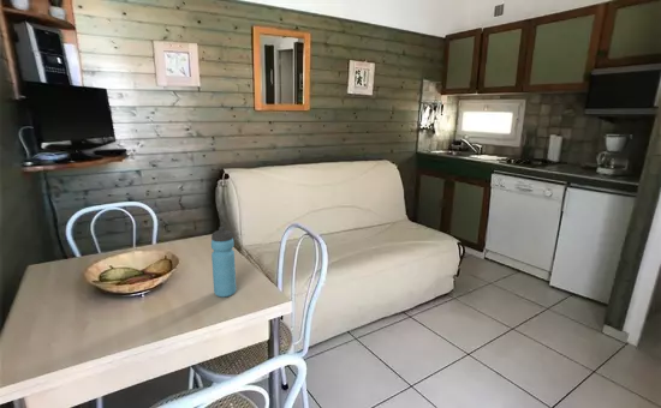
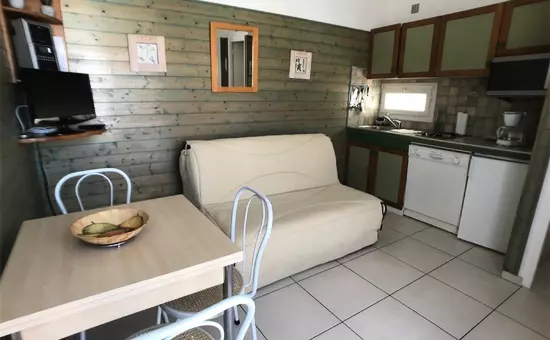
- water bottle [210,226,237,299]
